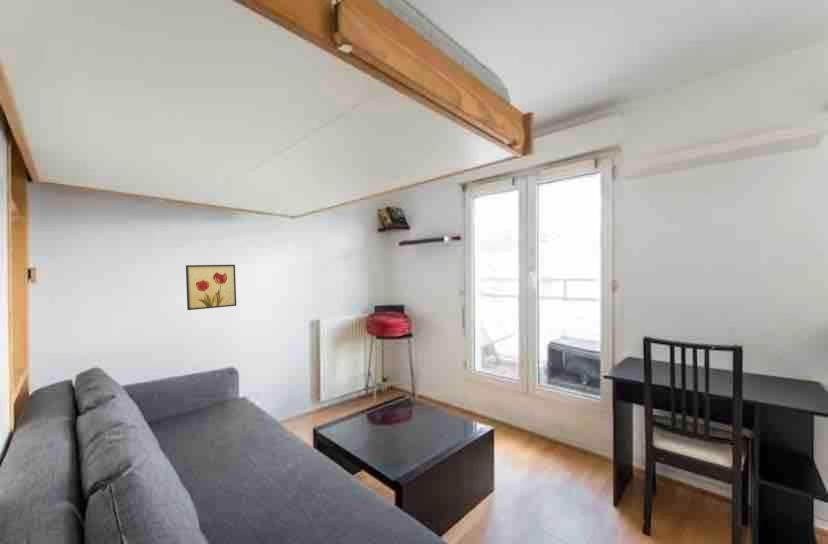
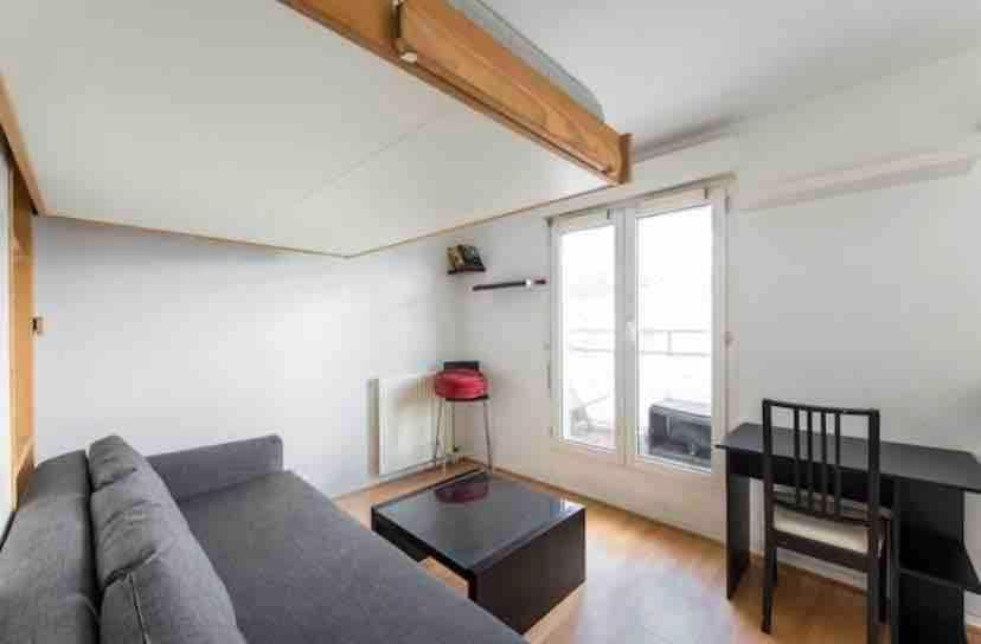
- wall art [185,264,237,311]
